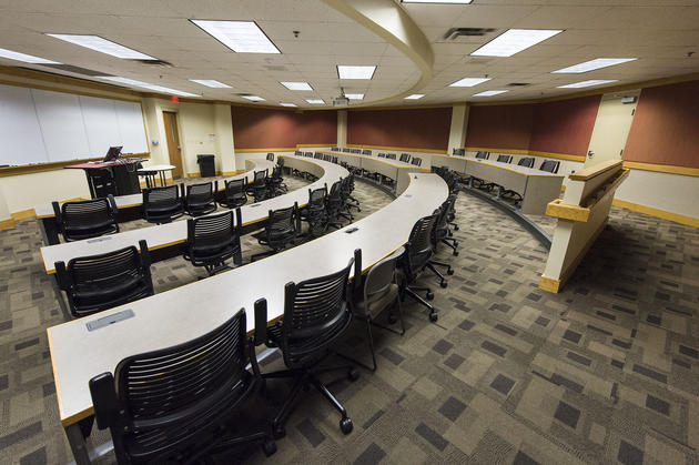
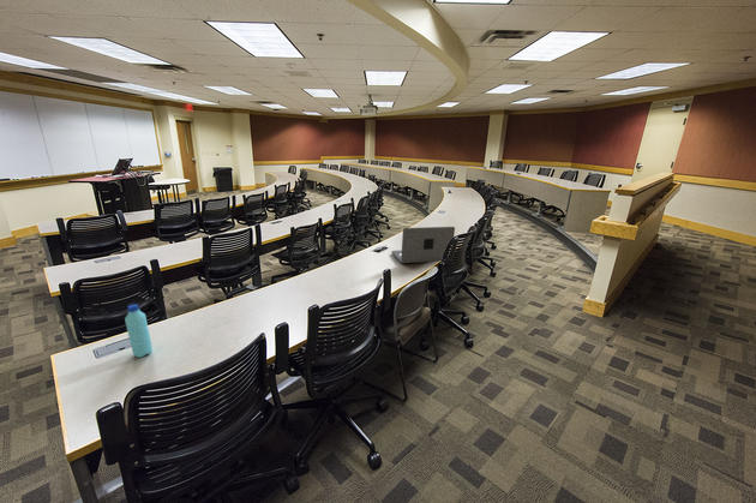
+ laptop [391,226,456,264]
+ water bottle [124,303,154,359]
